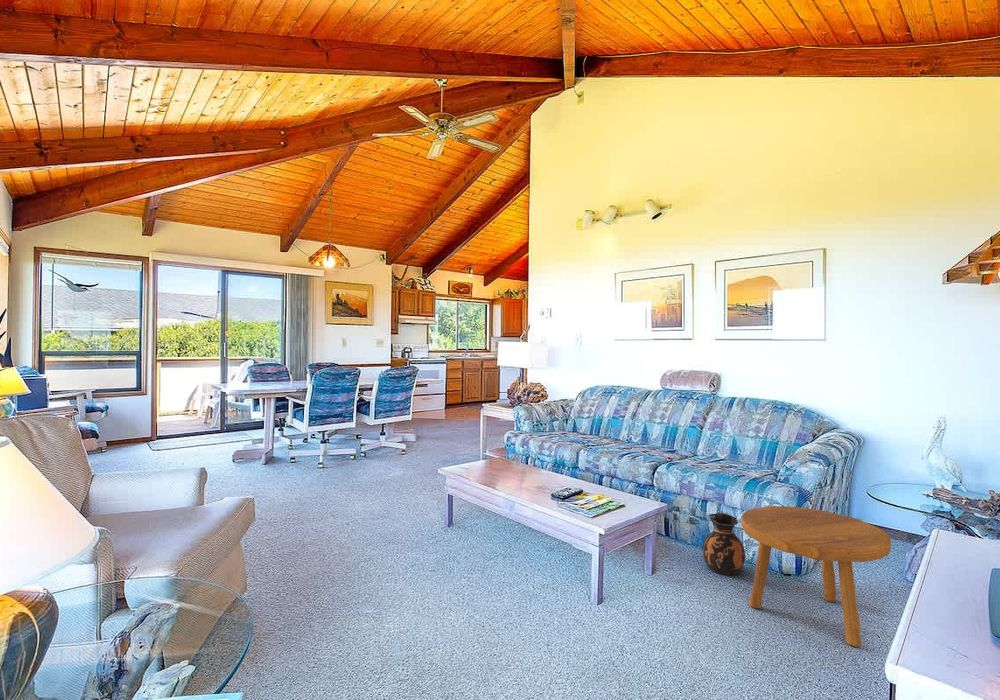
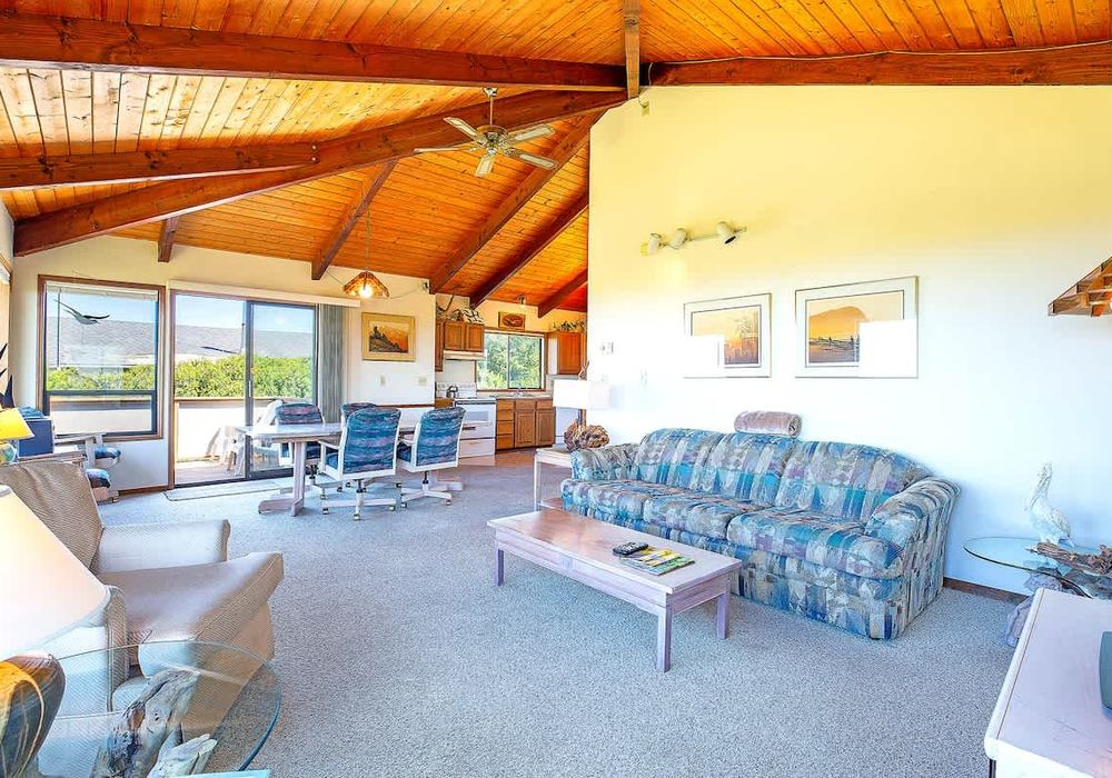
- footstool [740,505,892,648]
- ceramic jug [701,512,746,576]
